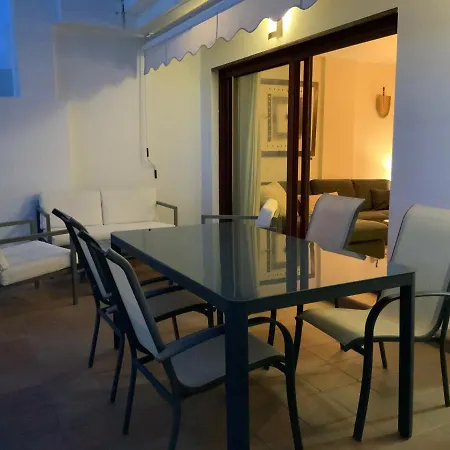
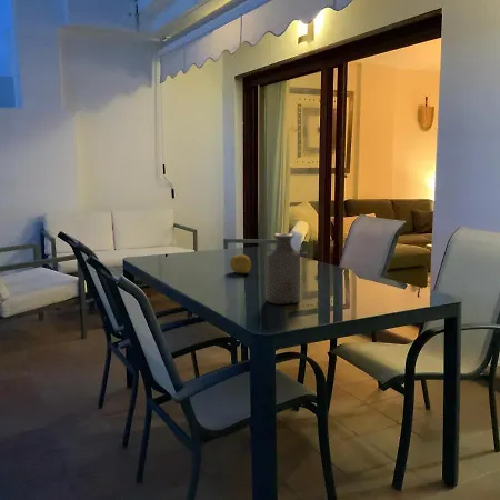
+ fruit [229,253,252,274]
+ bottle [264,232,301,306]
